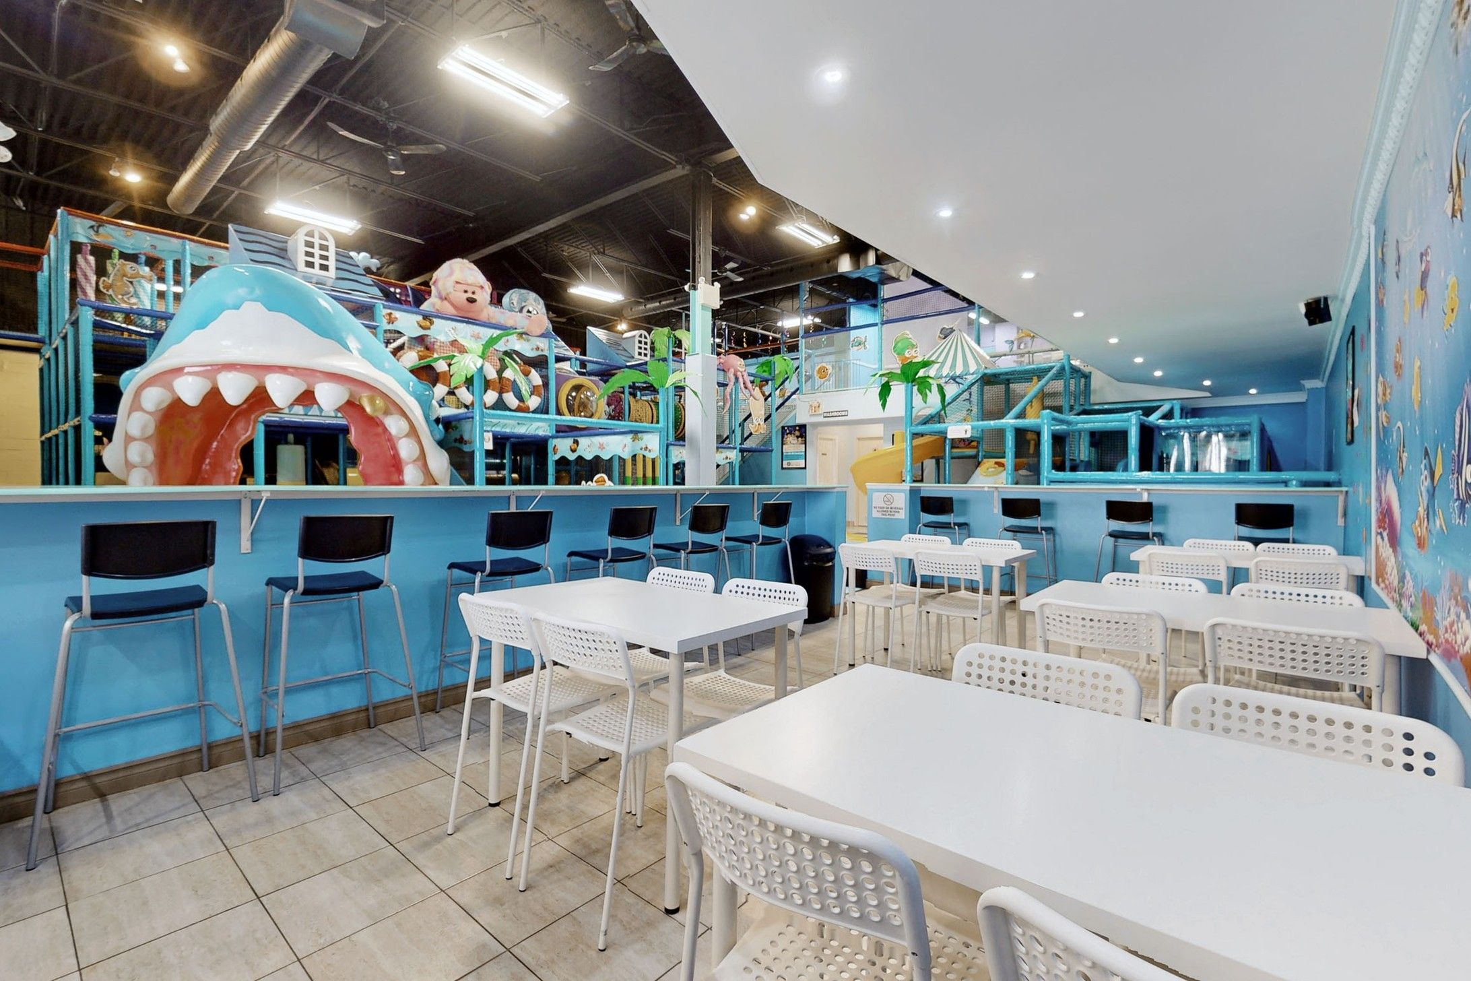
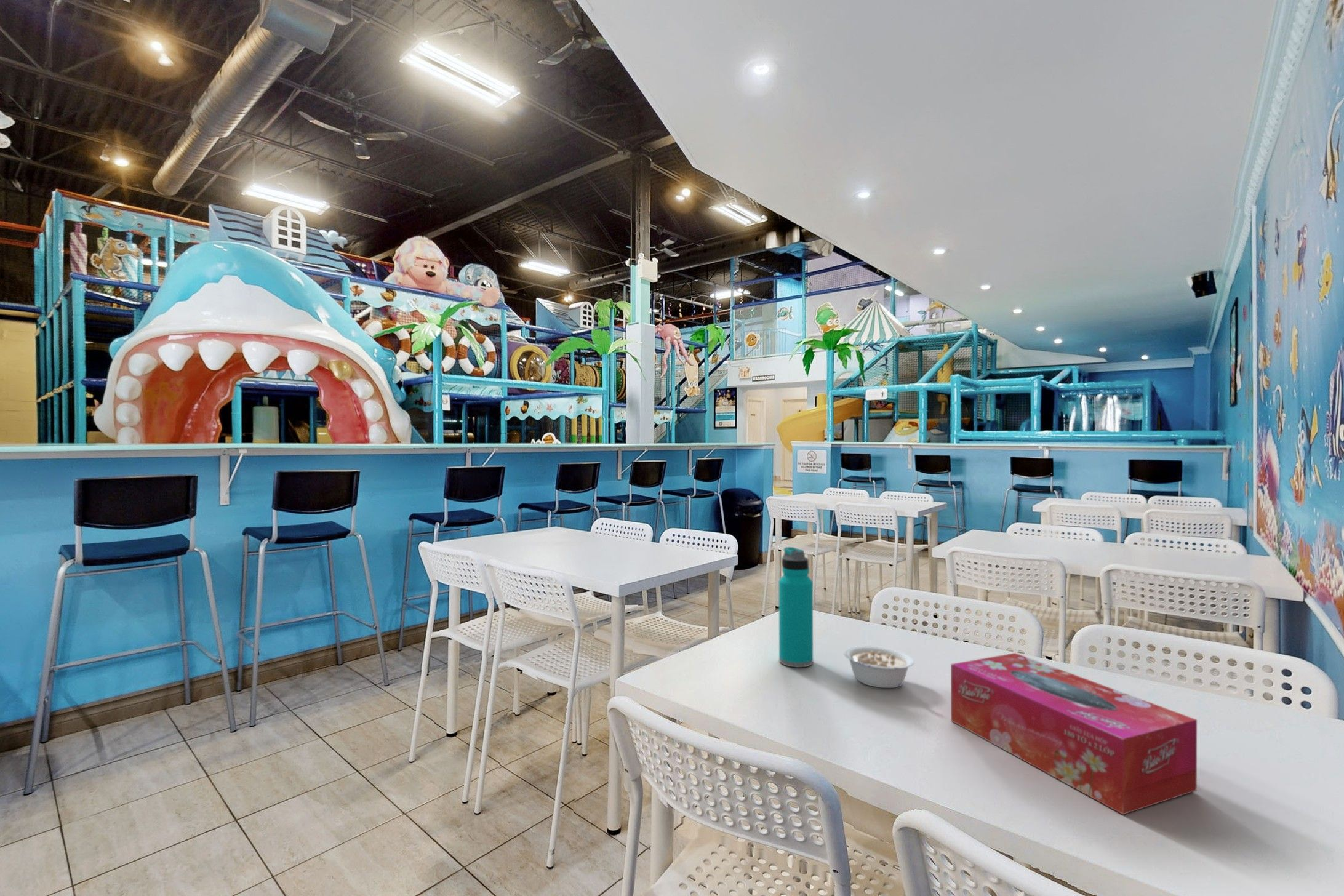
+ water bottle [778,546,814,668]
+ legume [844,646,914,689]
+ tissue box [950,652,1198,815]
